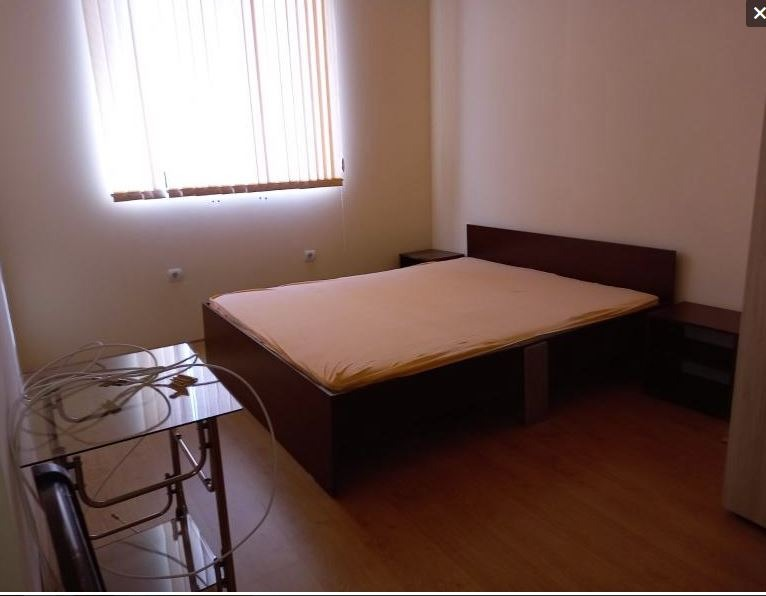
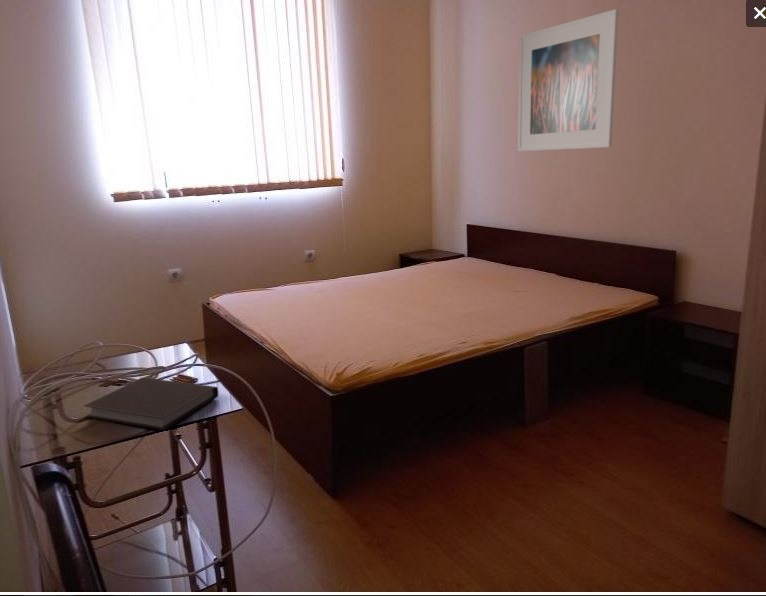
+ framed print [517,8,620,152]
+ notebook [83,377,219,431]
